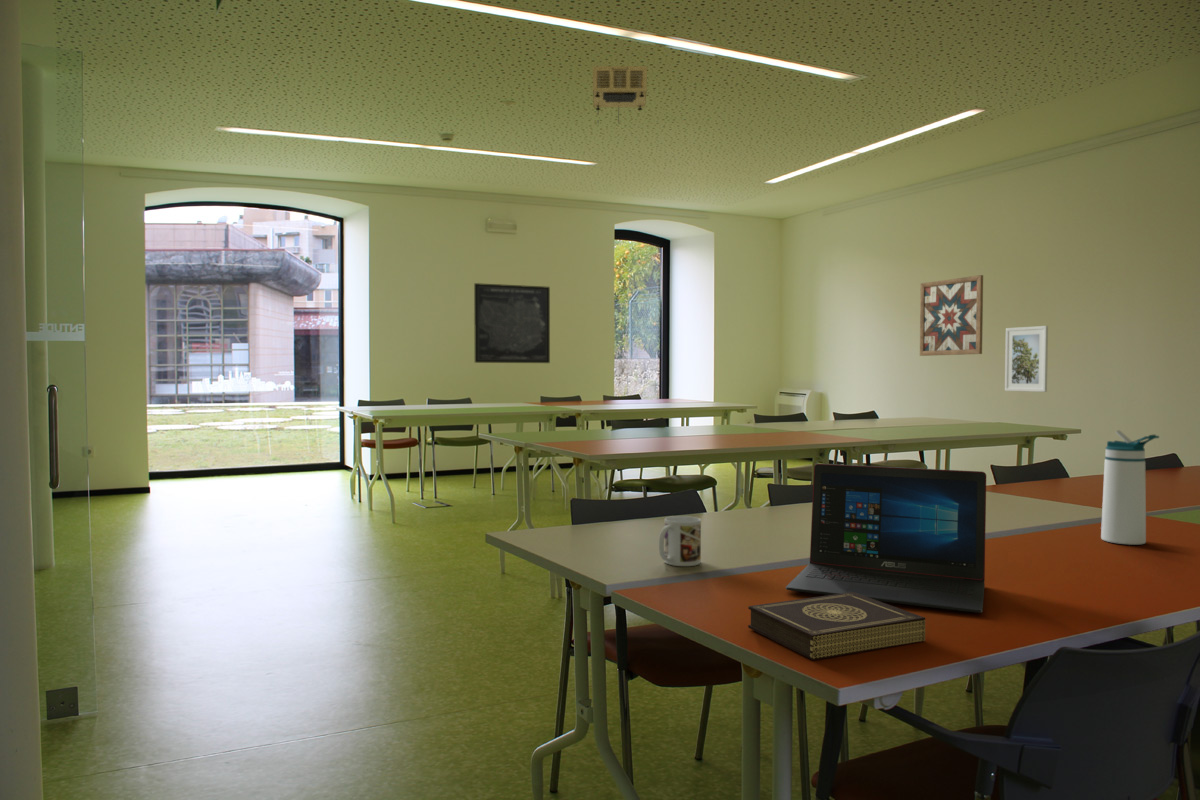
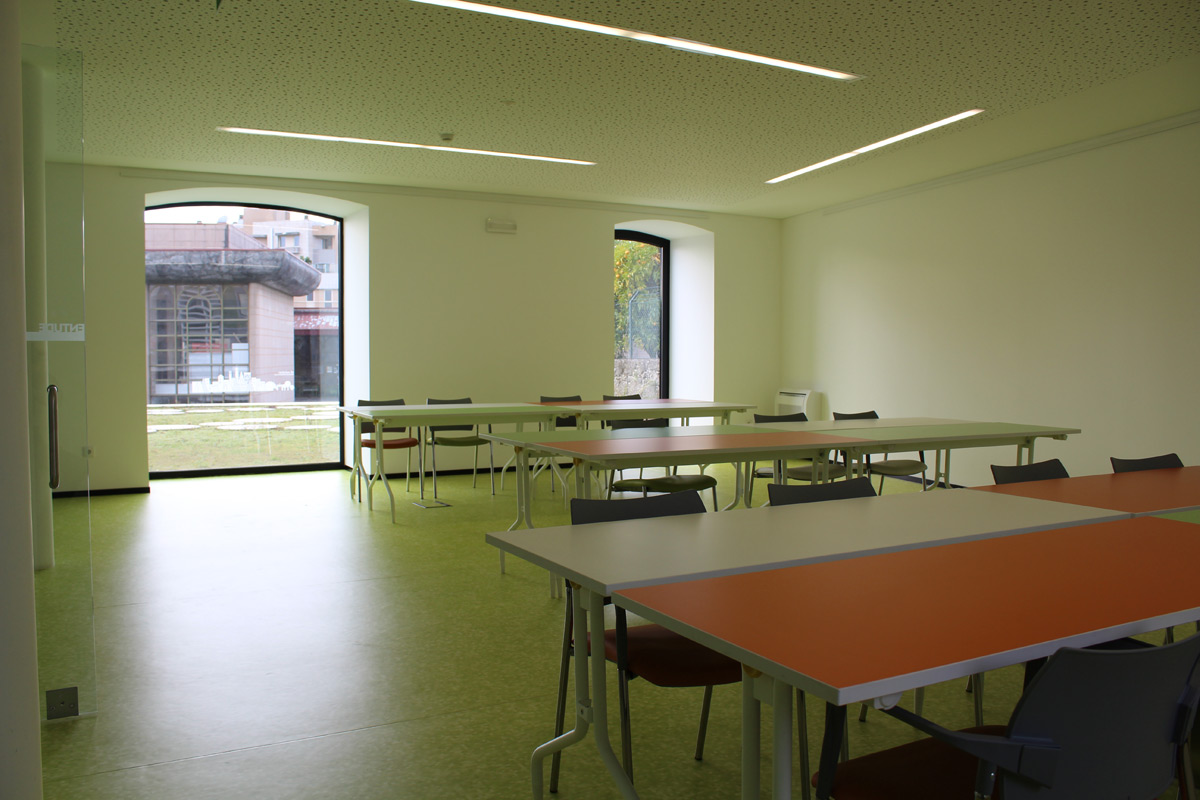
- laptop [785,463,987,614]
- mug [658,515,702,567]
- projector [592,65,648,125]
- wall art [473,282,551,364]
- book [747,592,926,661]
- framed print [1004,325,1049,393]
- wall art [919,274,984,357]
- water bottle [1100,429,1160,546]
